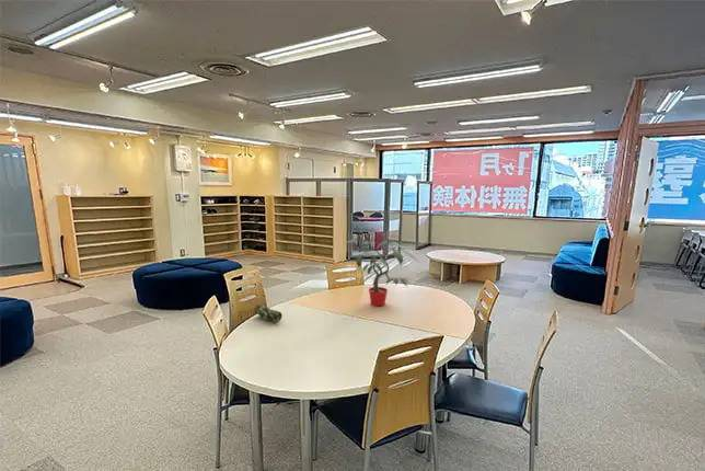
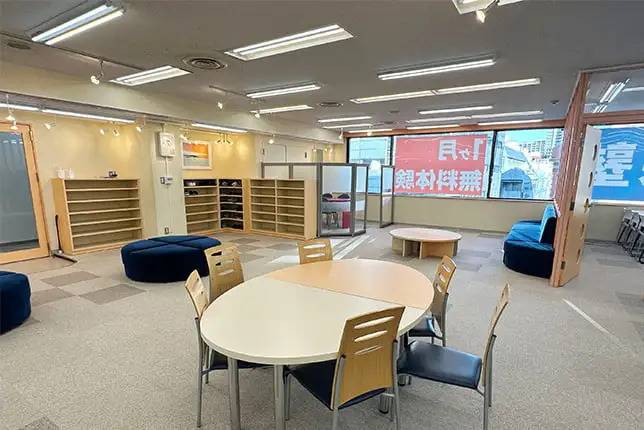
- potted plant [343,239,421,307]
- pencil case [254,303,284,323]
